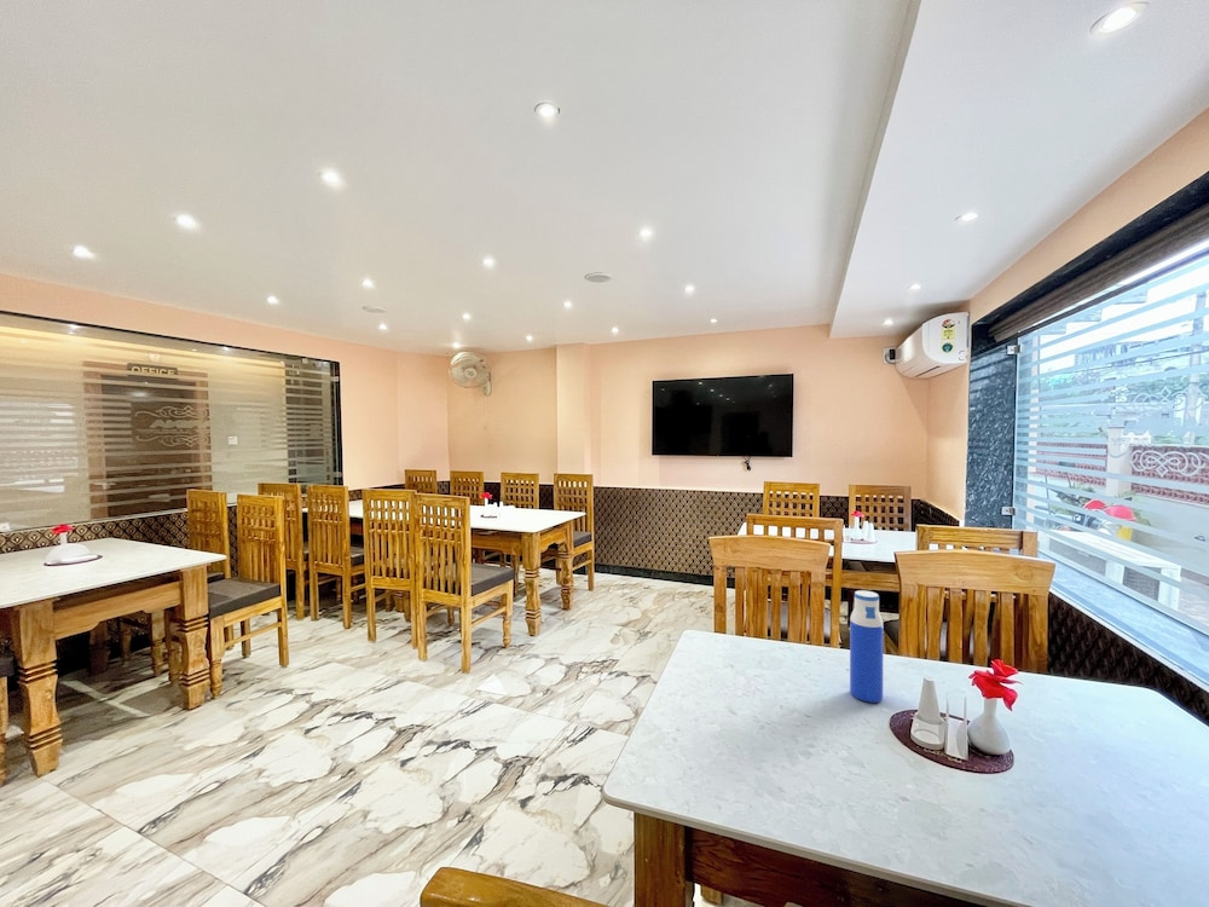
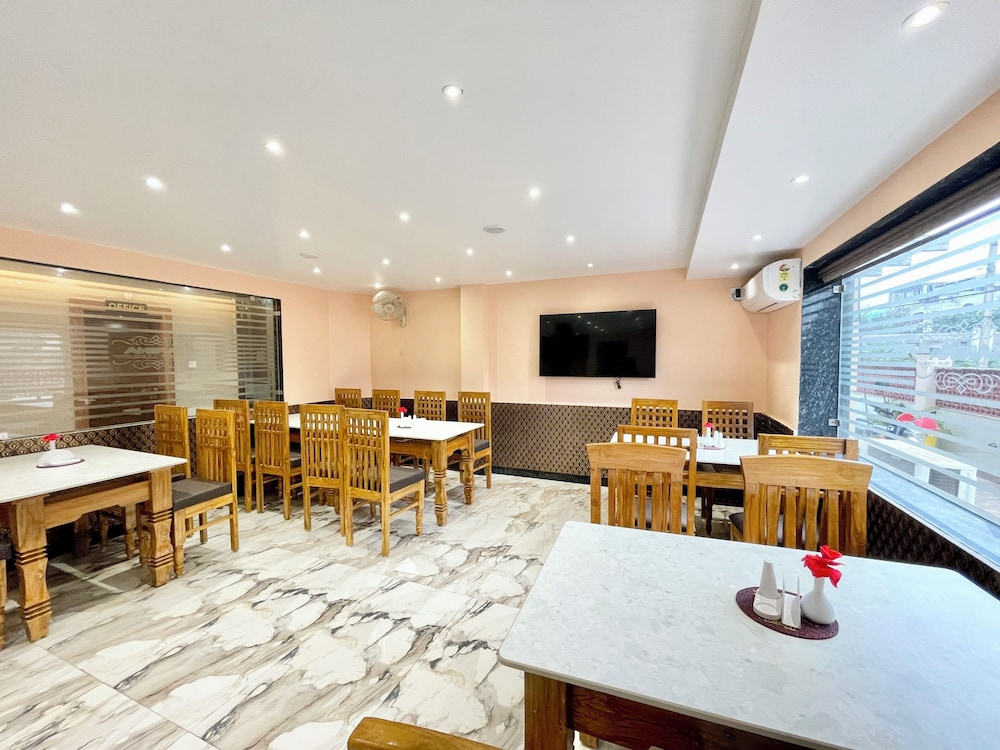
- water bottle [849,589,885,704]
